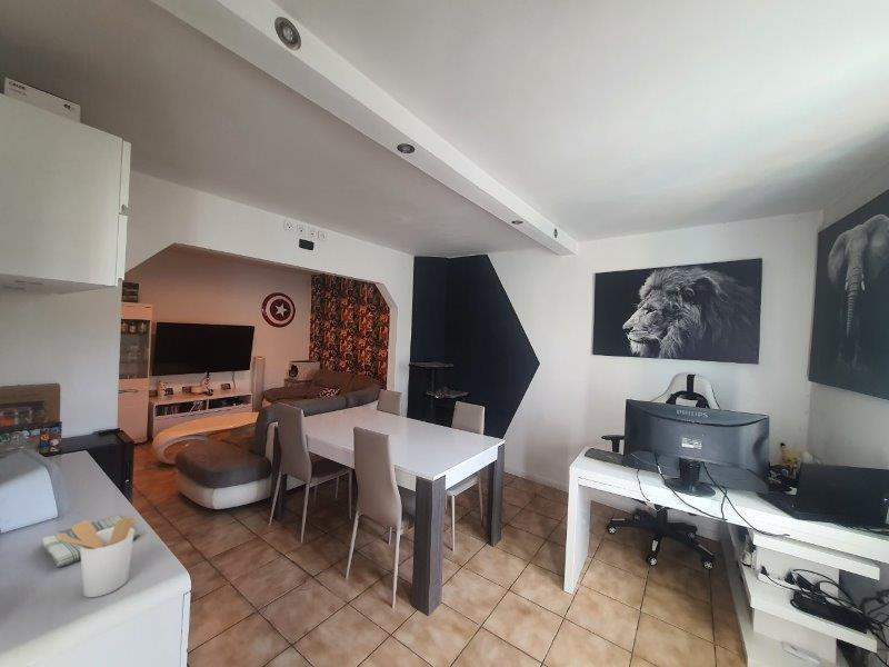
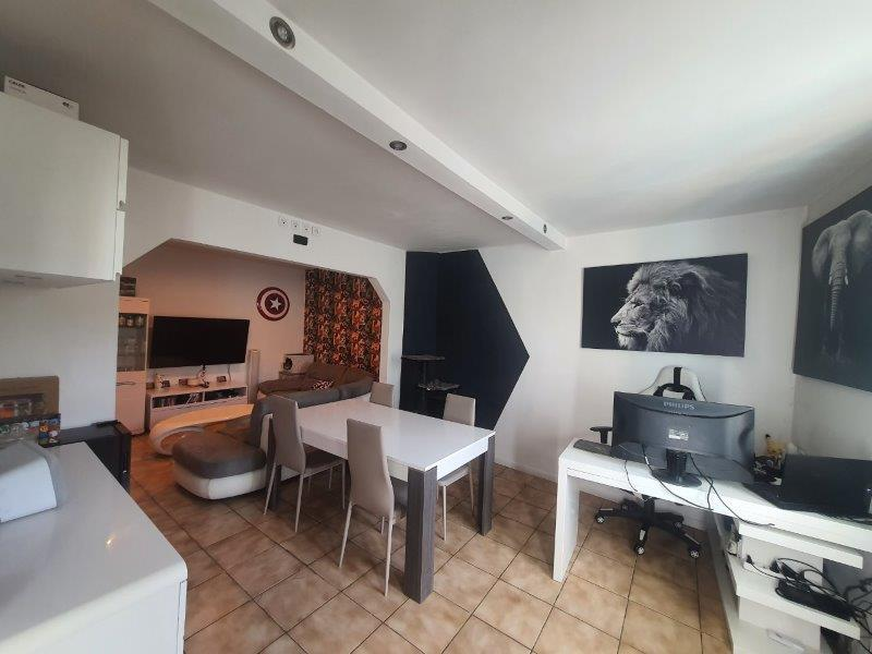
- dish towel [41,515,141,568]
- utensil holder [56,516,134,598]
